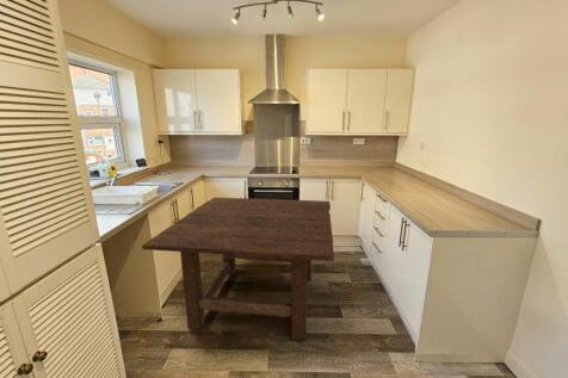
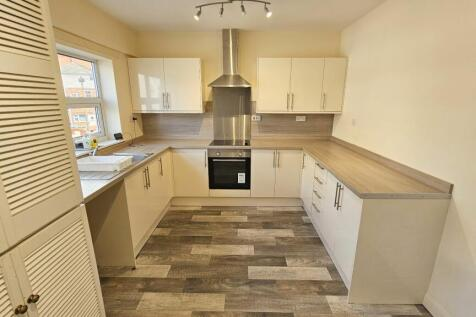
- dining table [141,197,335,342]
